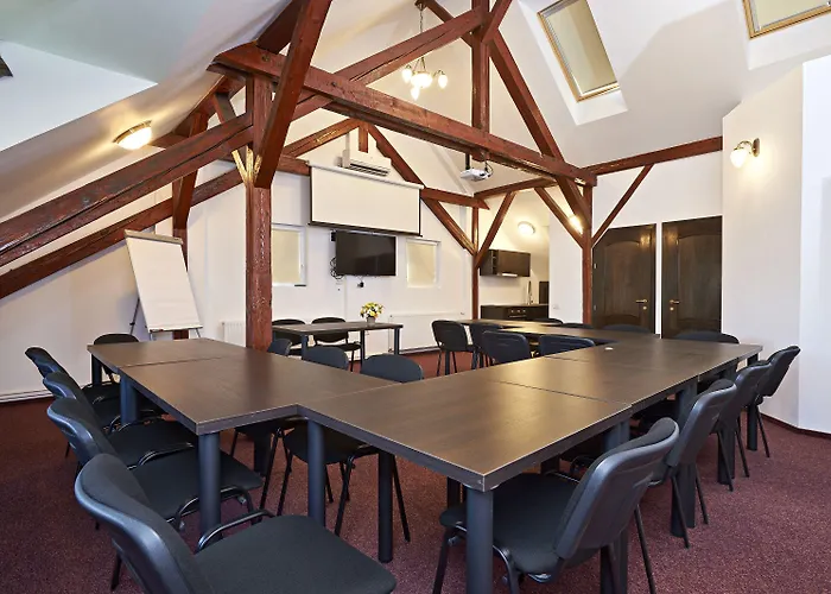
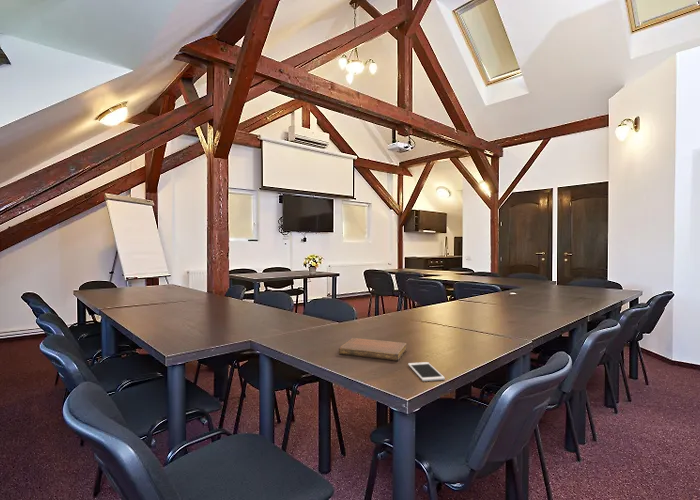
+ cell phone [407,361,446,382]
+ notebook [338,337,408,362]
